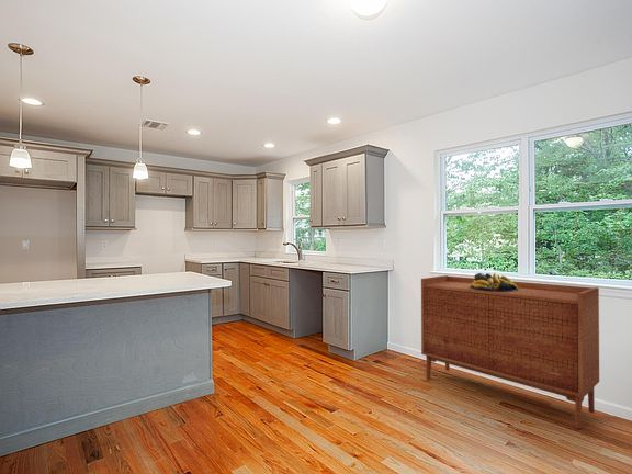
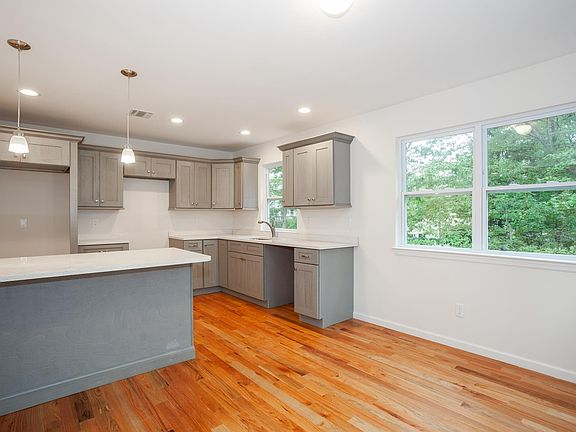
- sideboard [420,274,600,430]
- fruit bowl [470,272,518,292]
